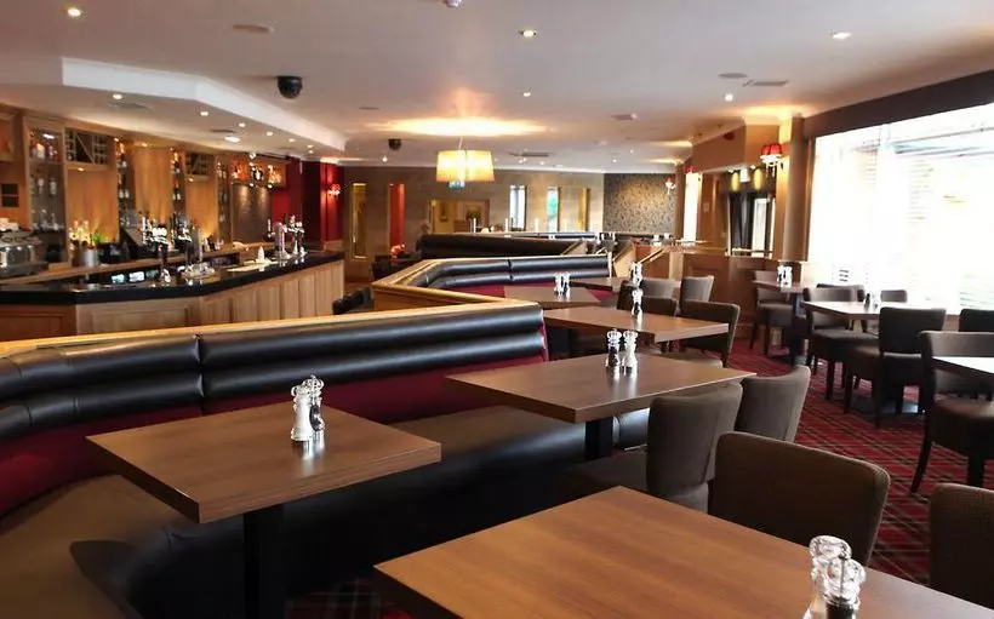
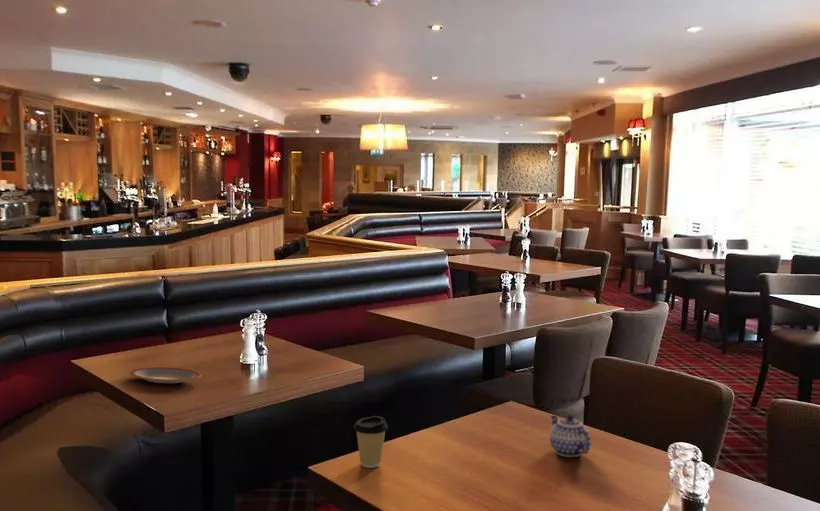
+ plate [129,366,202,384]
+ coffee cup [353,415,389,469]
+ teapot [549,414,592,458]
